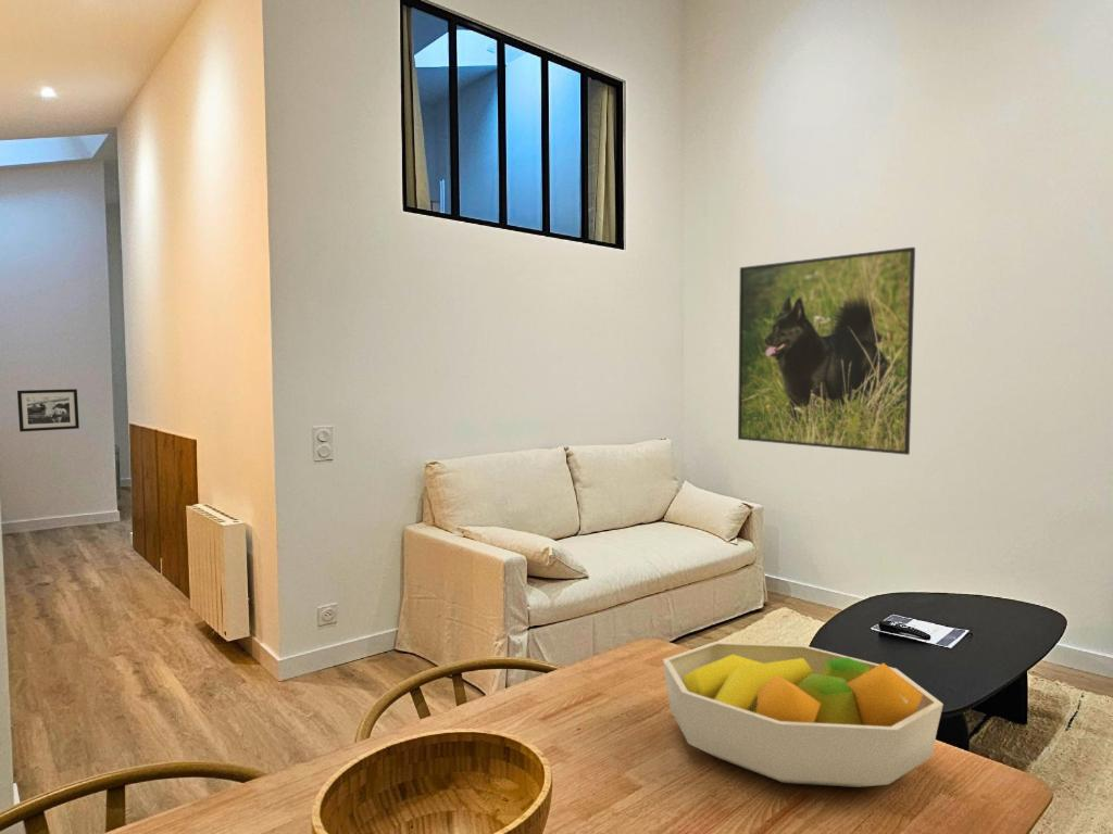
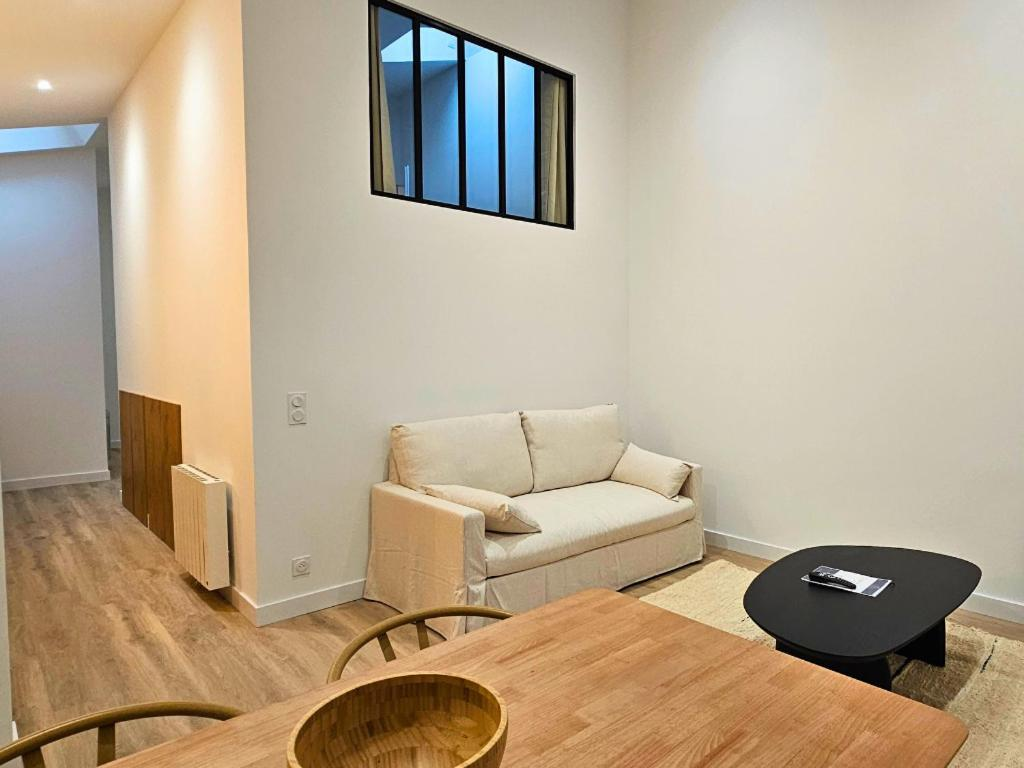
- picture frame [16,388,80,433]
- fruit bowl [662,641,945,788]
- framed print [737,247,916,456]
